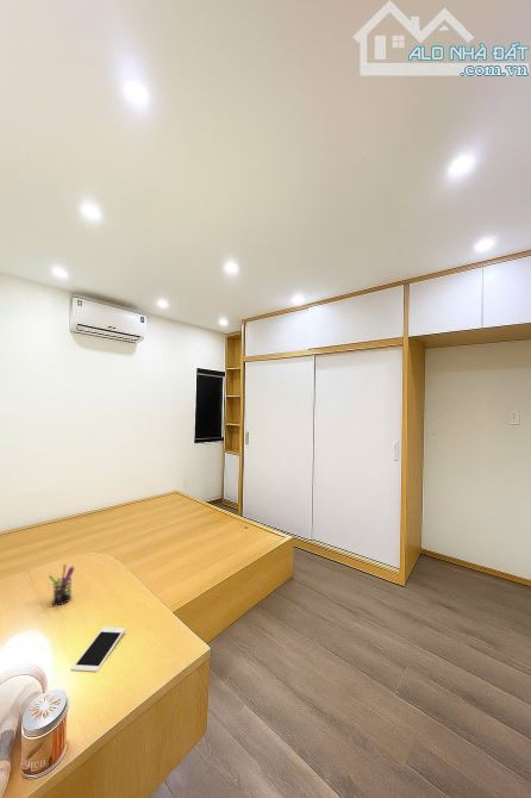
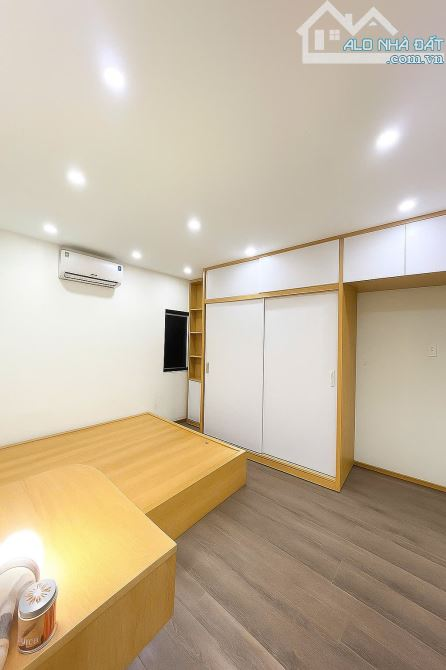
- cell phone [70,626,126,673]
- pen holder [48,563,76,606]
